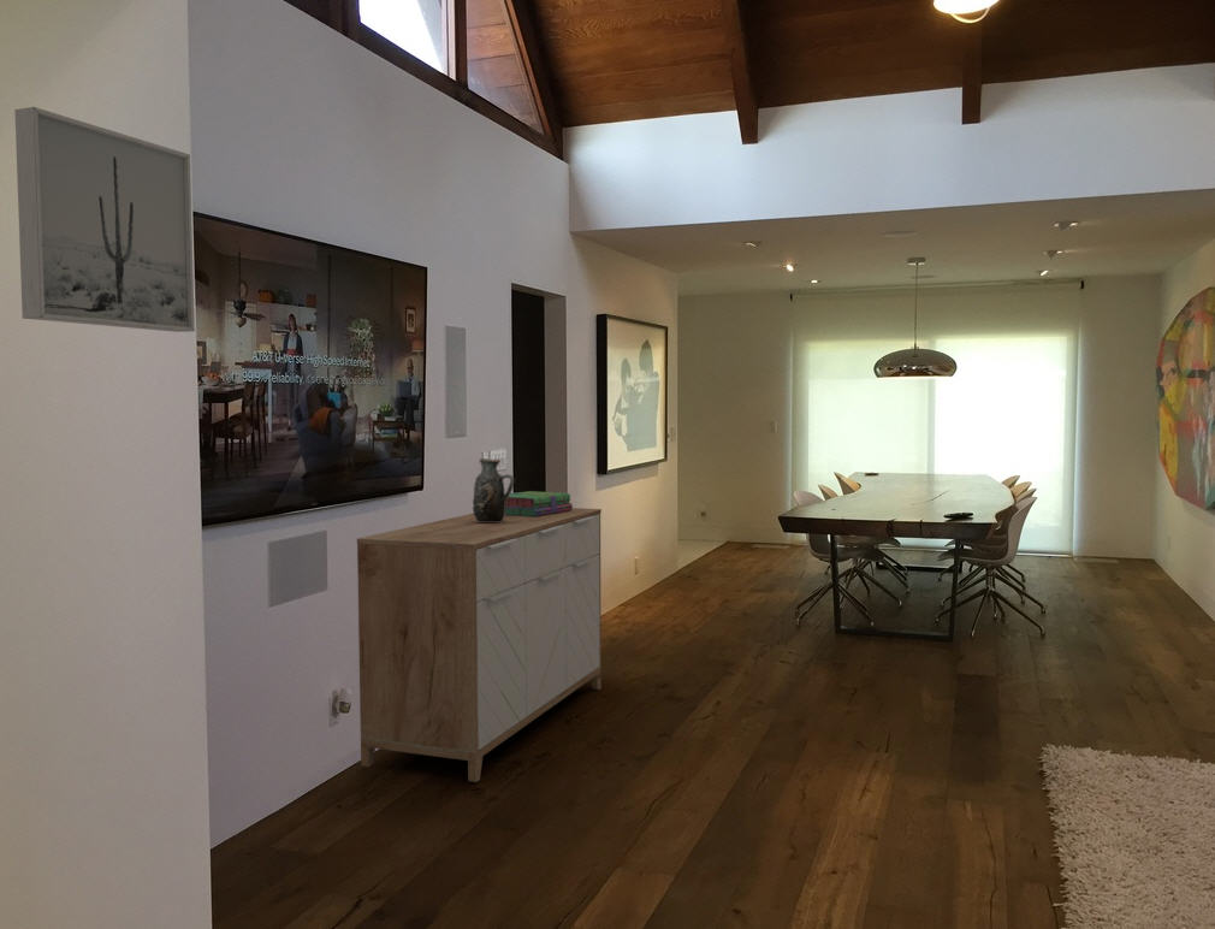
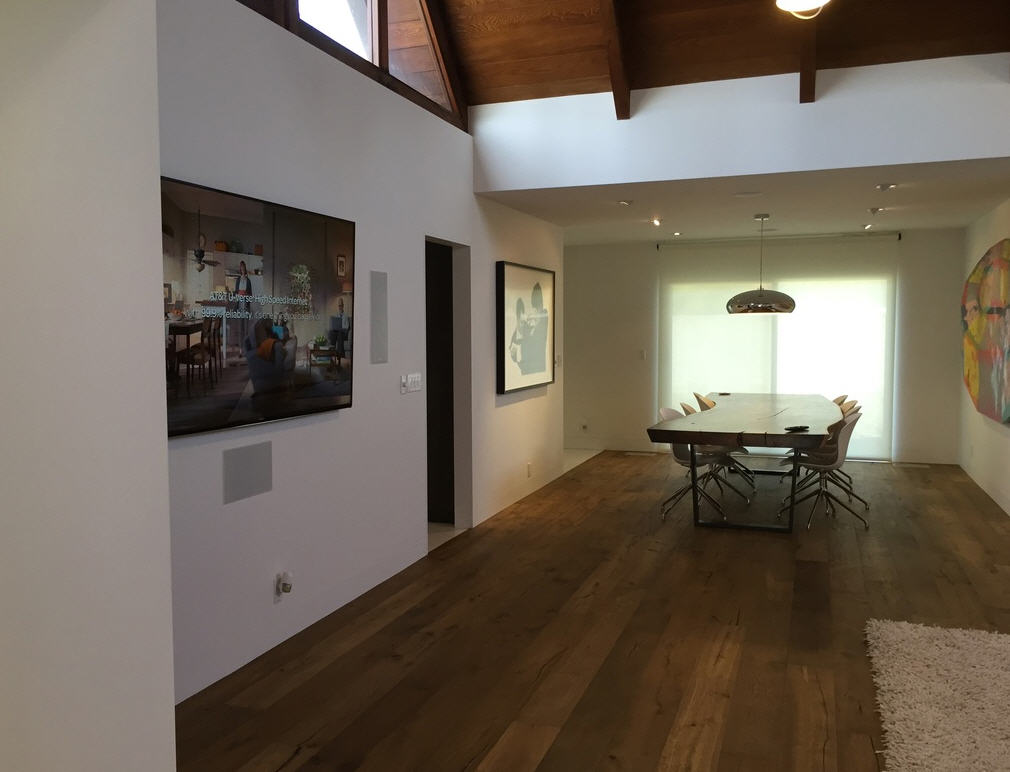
- wall art [13,106,196,333]
- decorative vase [472,457,516,522]
- sideboard [356,507,603,783]
- stack of books [505,490,574,516]
